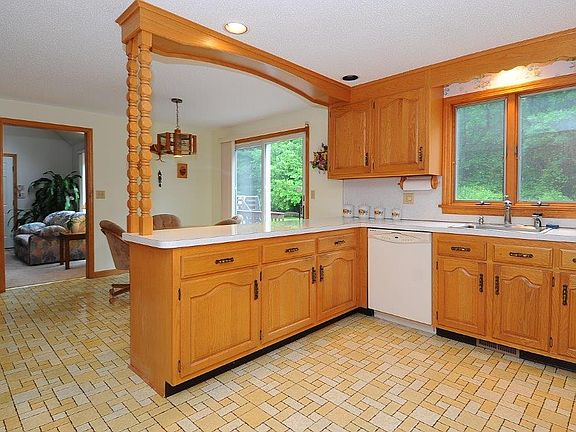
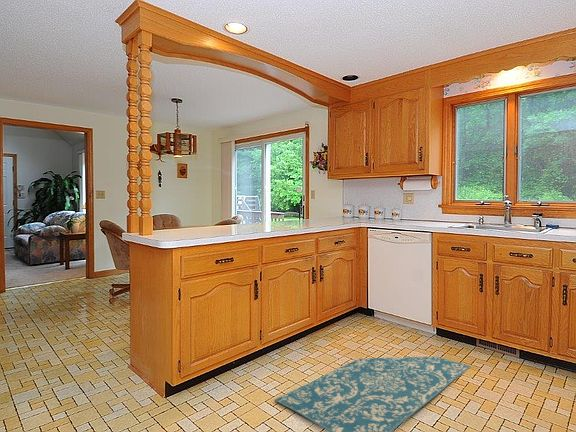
+ rug [273,355,472,432]
